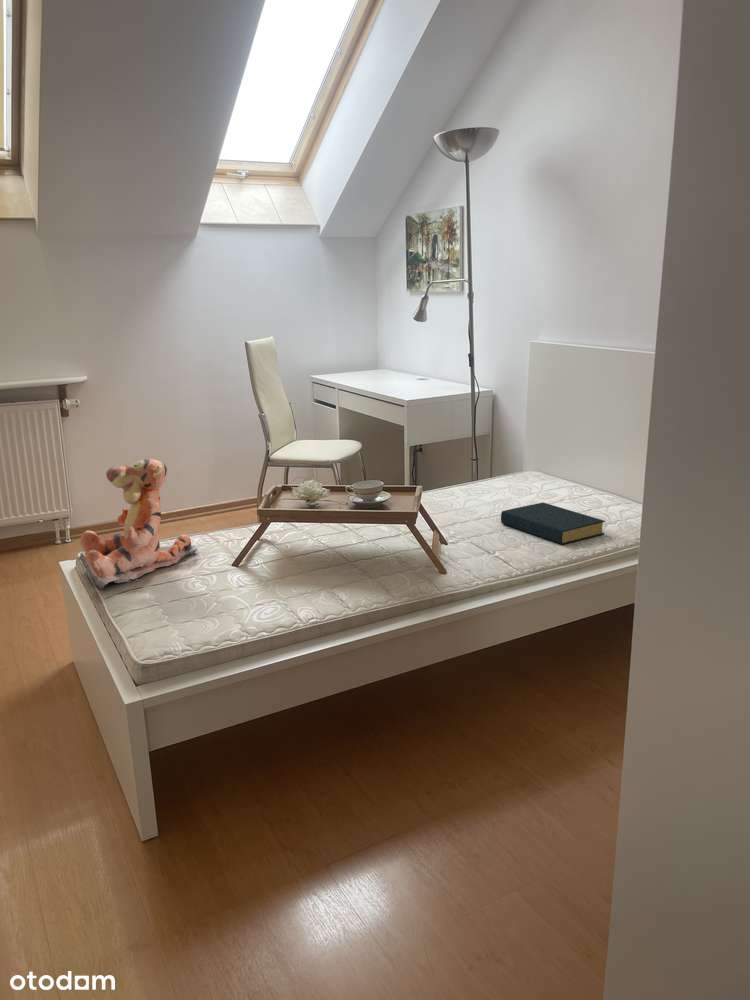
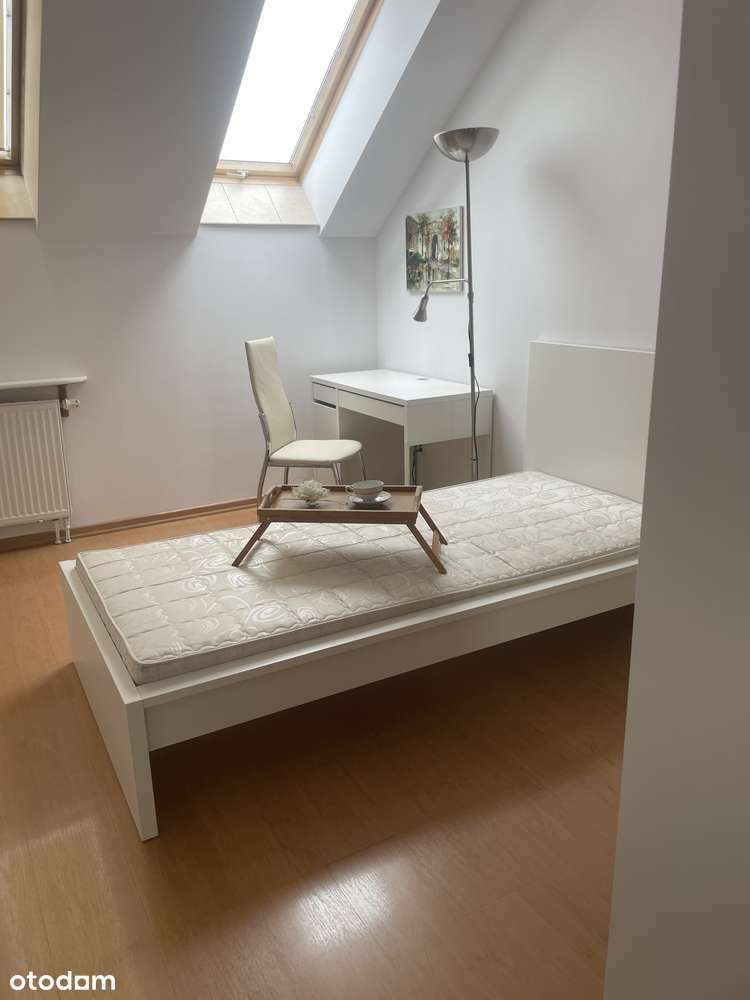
- teddy bear [78,458,198,590]
- hardback book [500,501,606,545]
